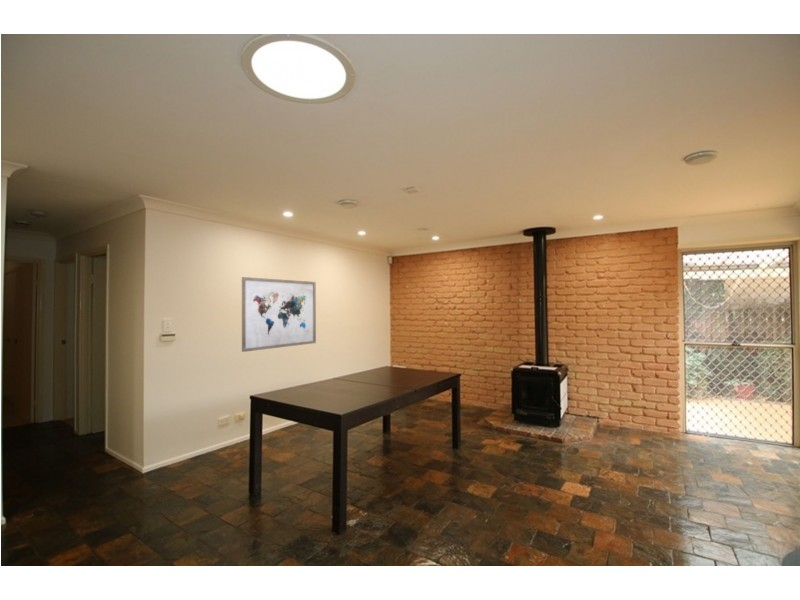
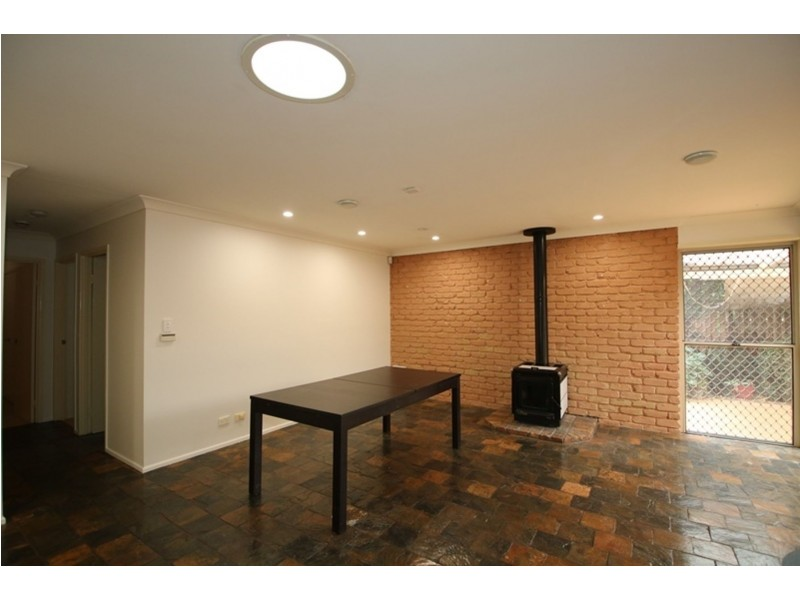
- wall art [241,276,317,353]
